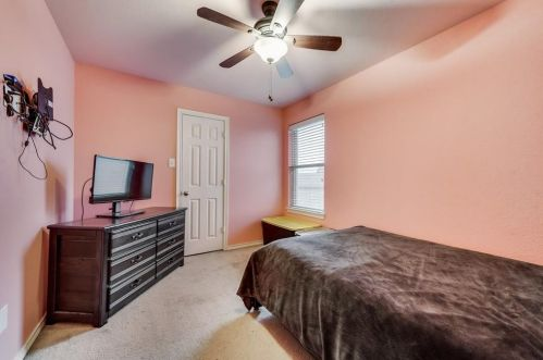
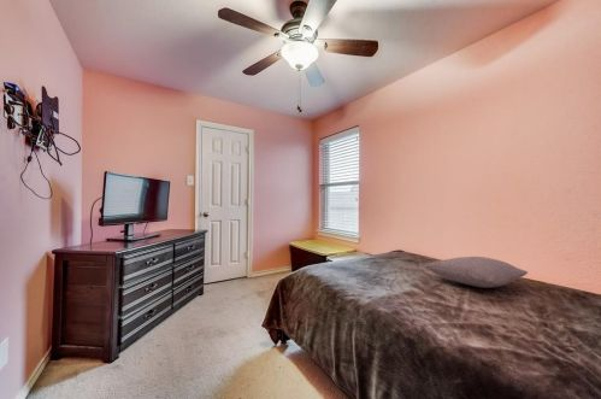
+ pillow [423,256,529,289]
